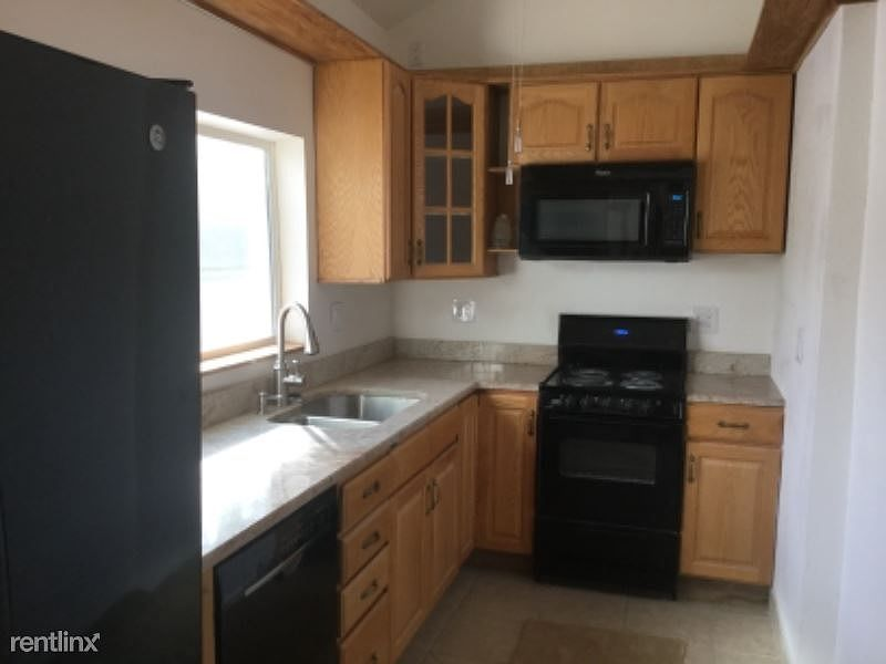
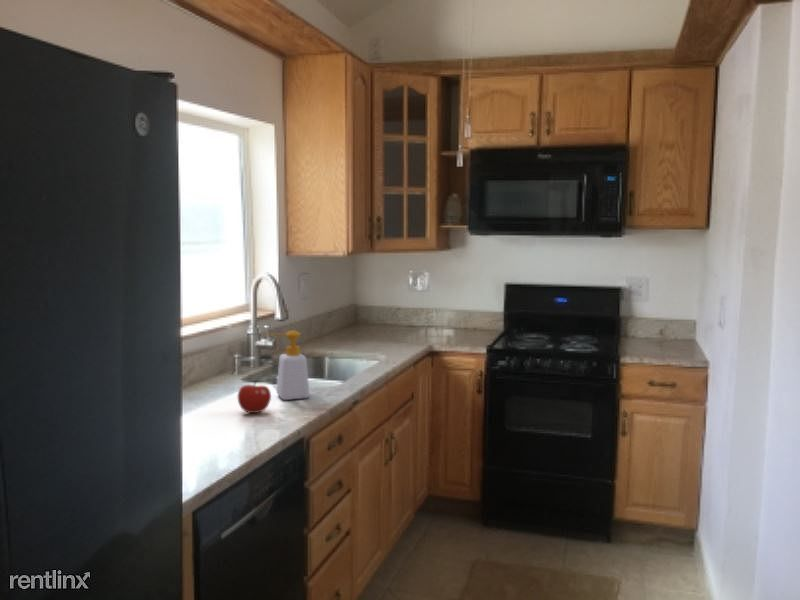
+ fruit [237,379,272,414]
+ soap bottle [265,330,310,401]
